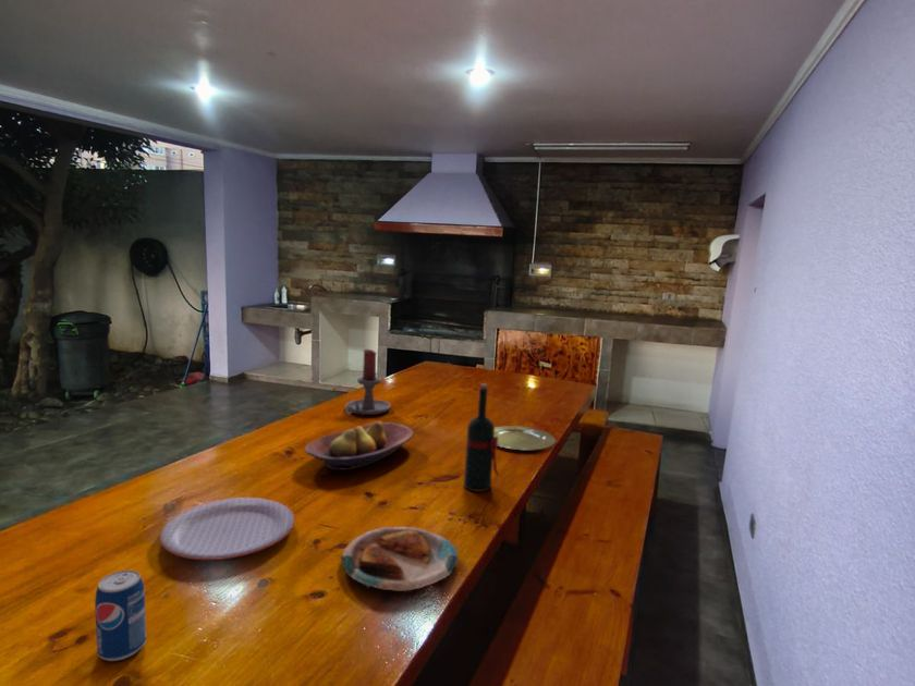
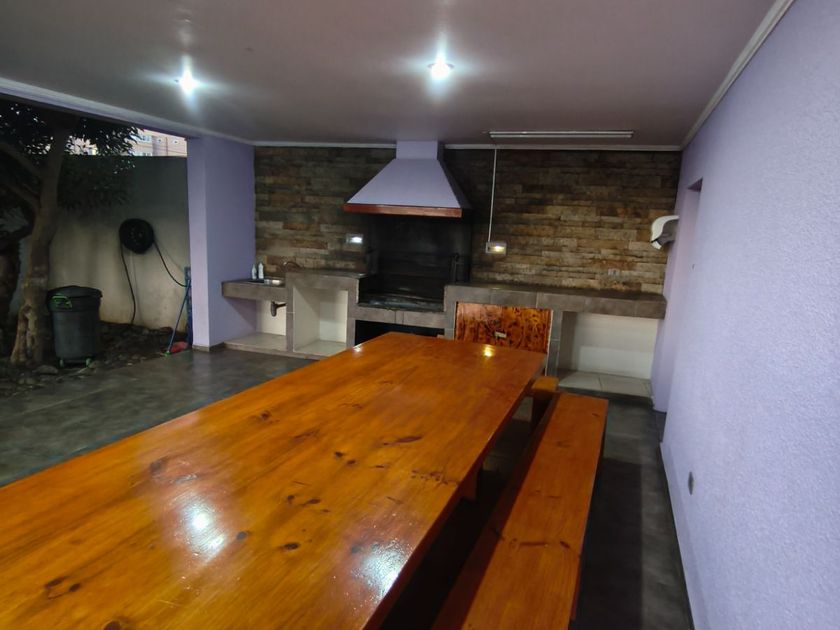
- candle holder [344,348,392,416]
- wine bottle [463,382,500,493]
- plate [493,425,557,452]
- fruit bowl [304,420,415,471]
- beverage can [94,569,147,662]
- plate [340,526,460,592]
- plate [159,497,296,561]
